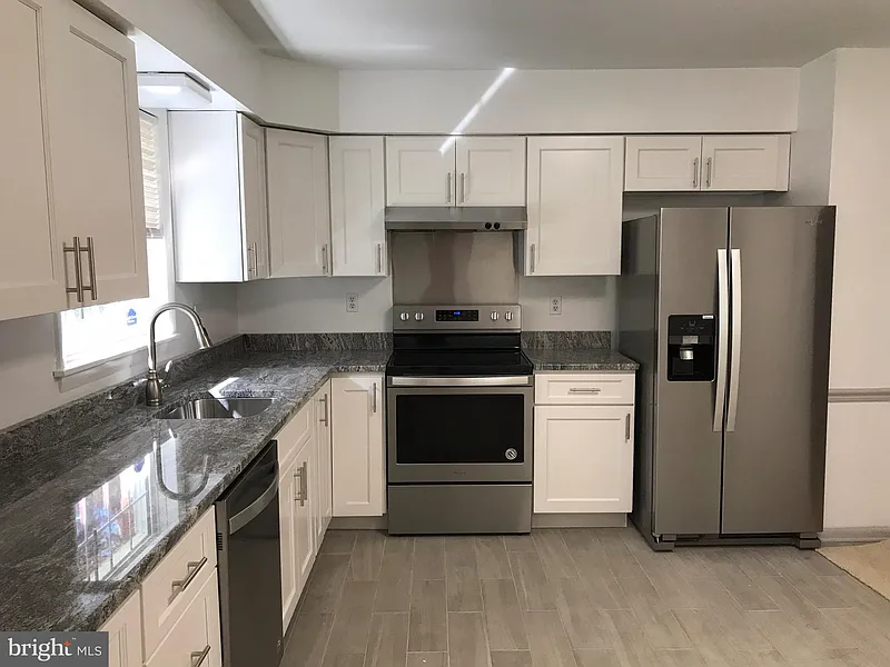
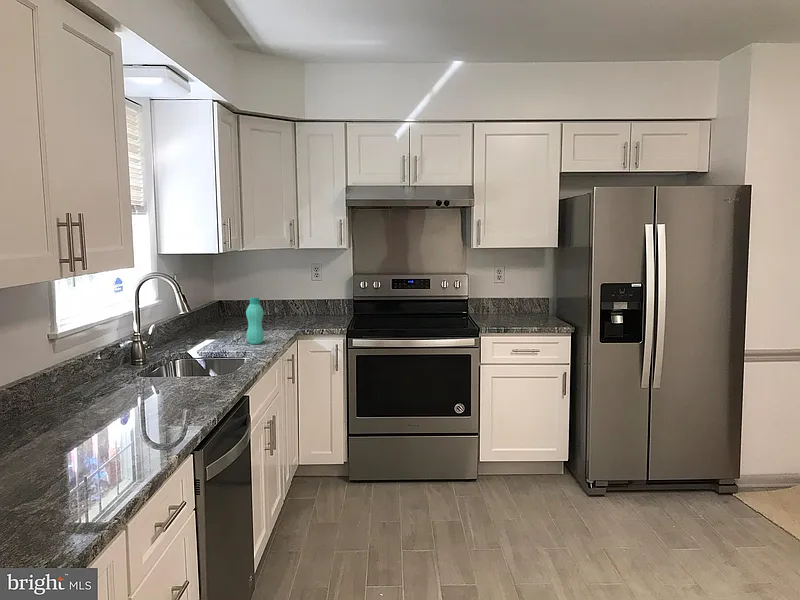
+ bottle [245,297,265,345]
